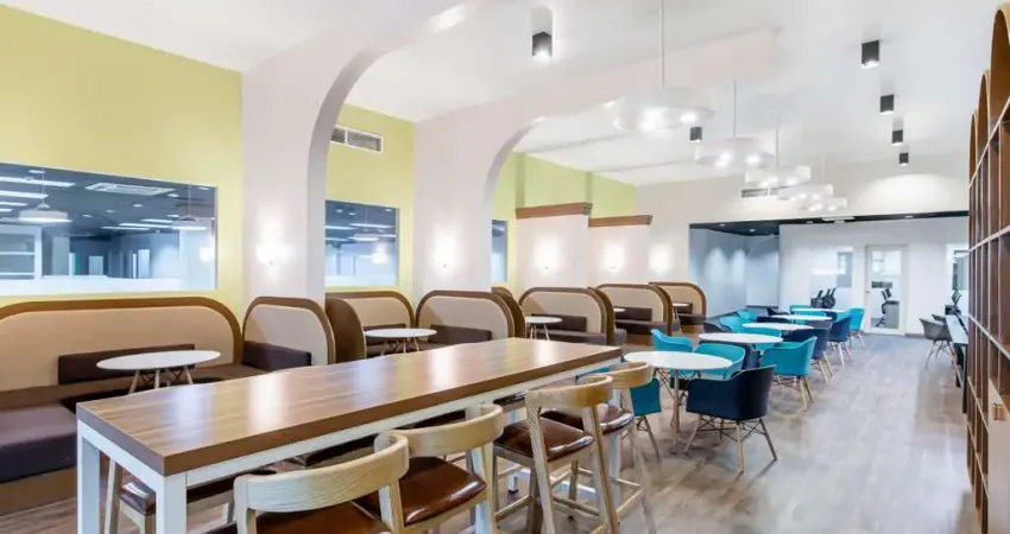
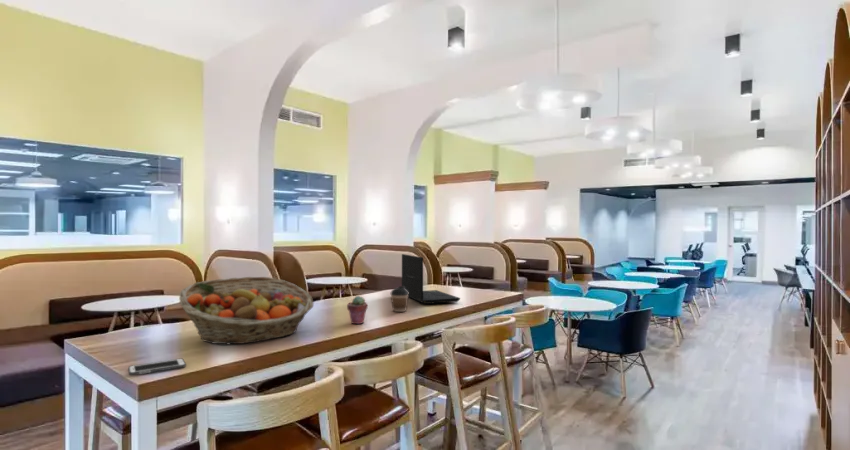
+ fruit basket [178,276,315,345]
+ laptop [401,253,461,305]
+ potted succulent [346,295,369,325]
+ coffee cup [390,285,409,313]
+ cell phone [127,358,187,376]
